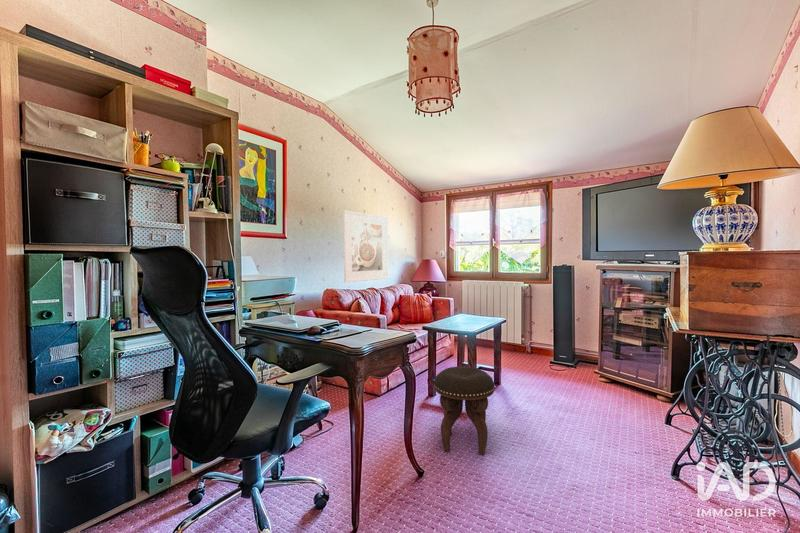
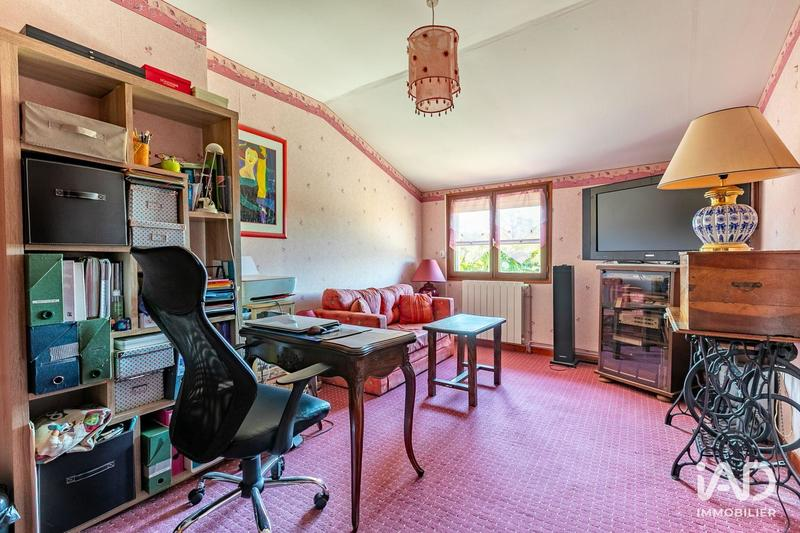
- footstool [433,365,495,456]
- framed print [342,209,389,283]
